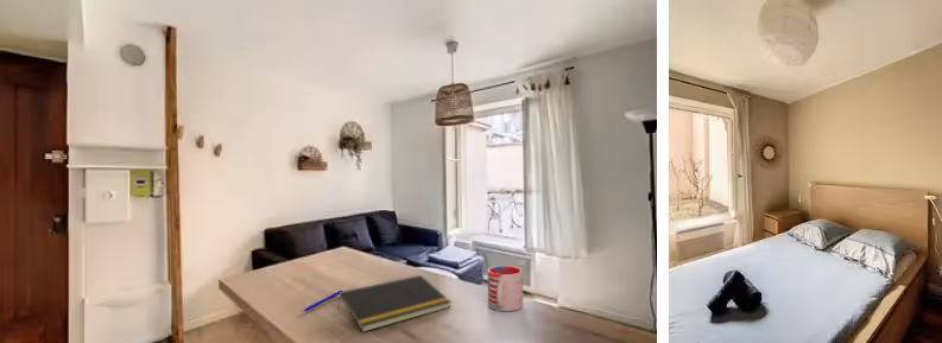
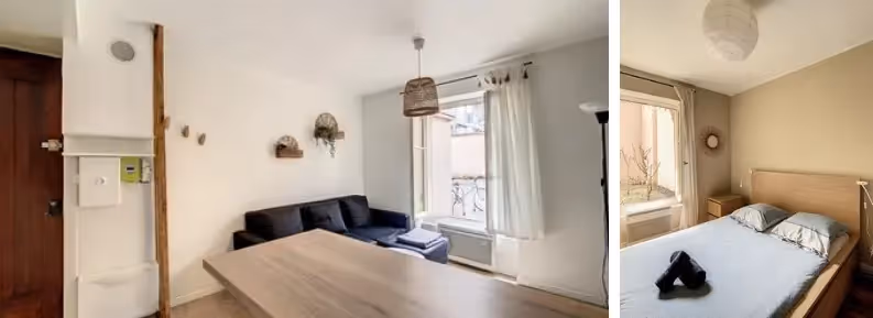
- pen [303,290,343,312]
- mug [487,265,524,312]
- notepad [336,274,453,334]
